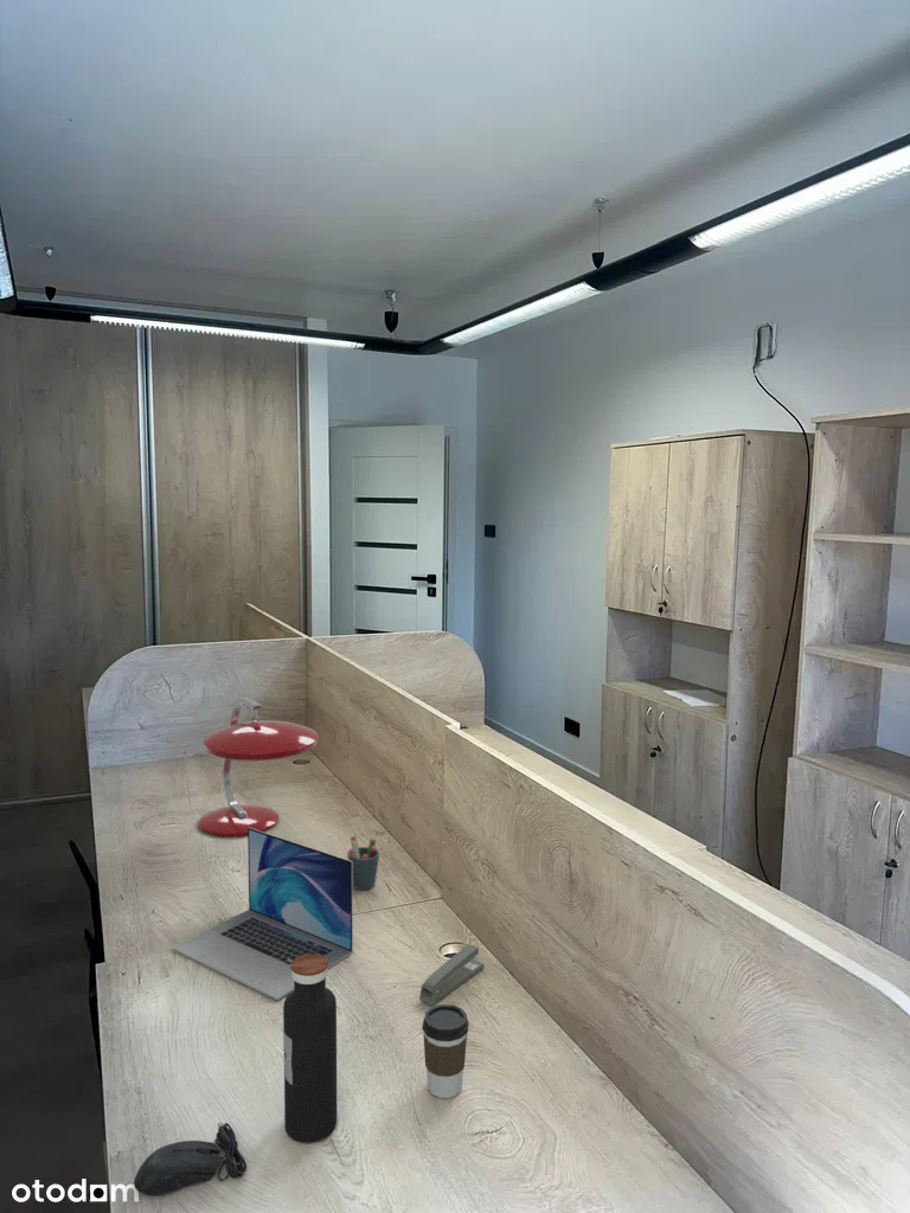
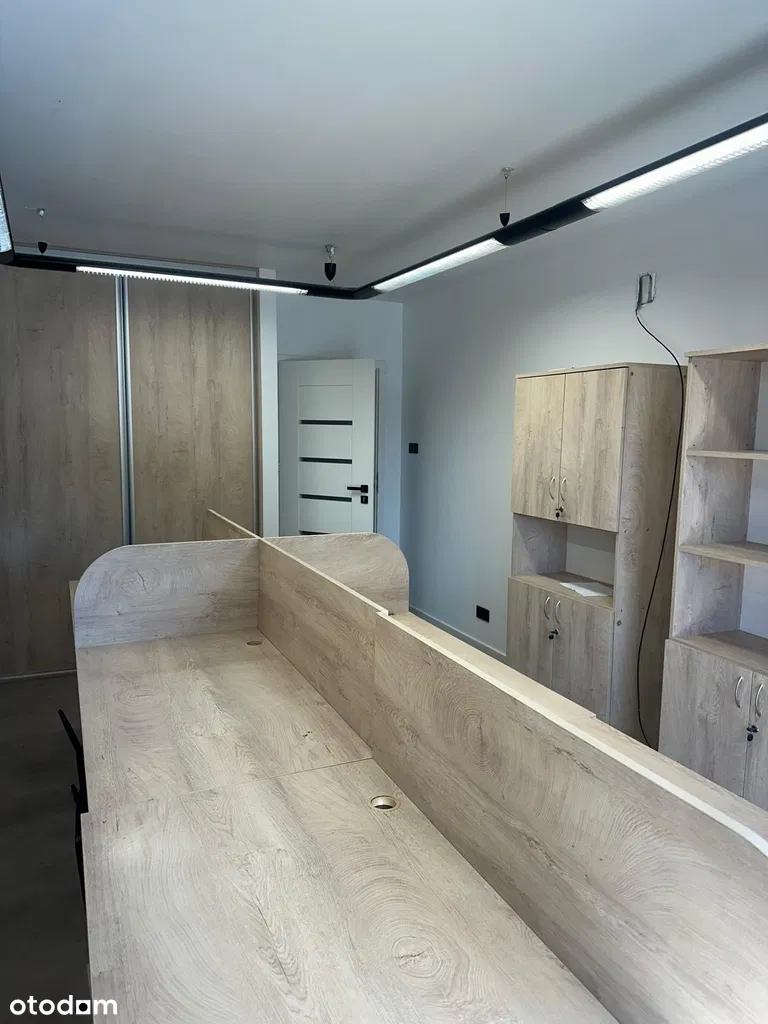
- laptop [172,828,354,1001]
- stapler [418,943,486,1007]
- pen holder [346,835,380,891]
- desk lamp [198,697,320,837]
- coffee cup [421,1003,470,1099]
- computer mouse [133,1121,248,1198]
- water bottle [282,954,338,1144]
